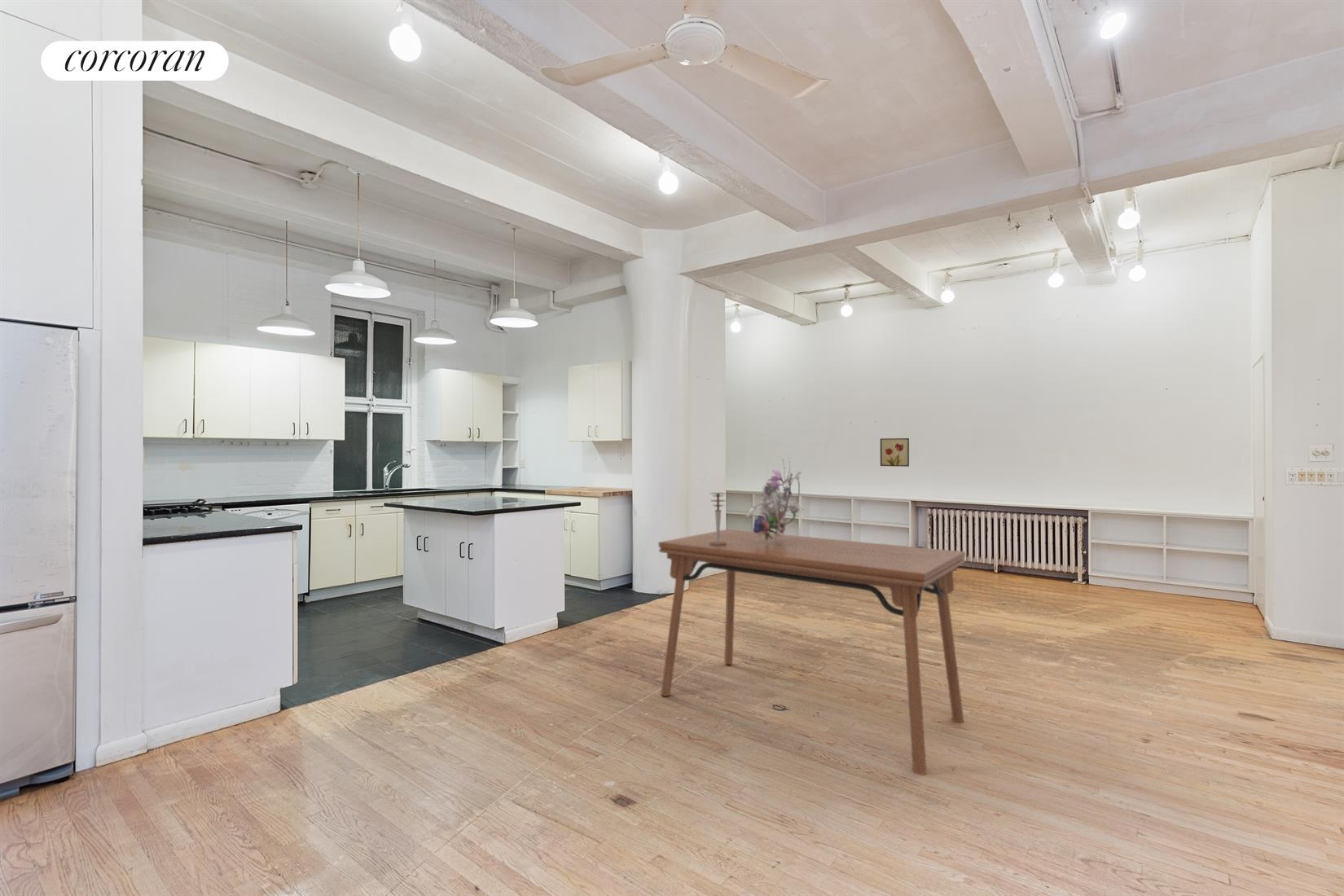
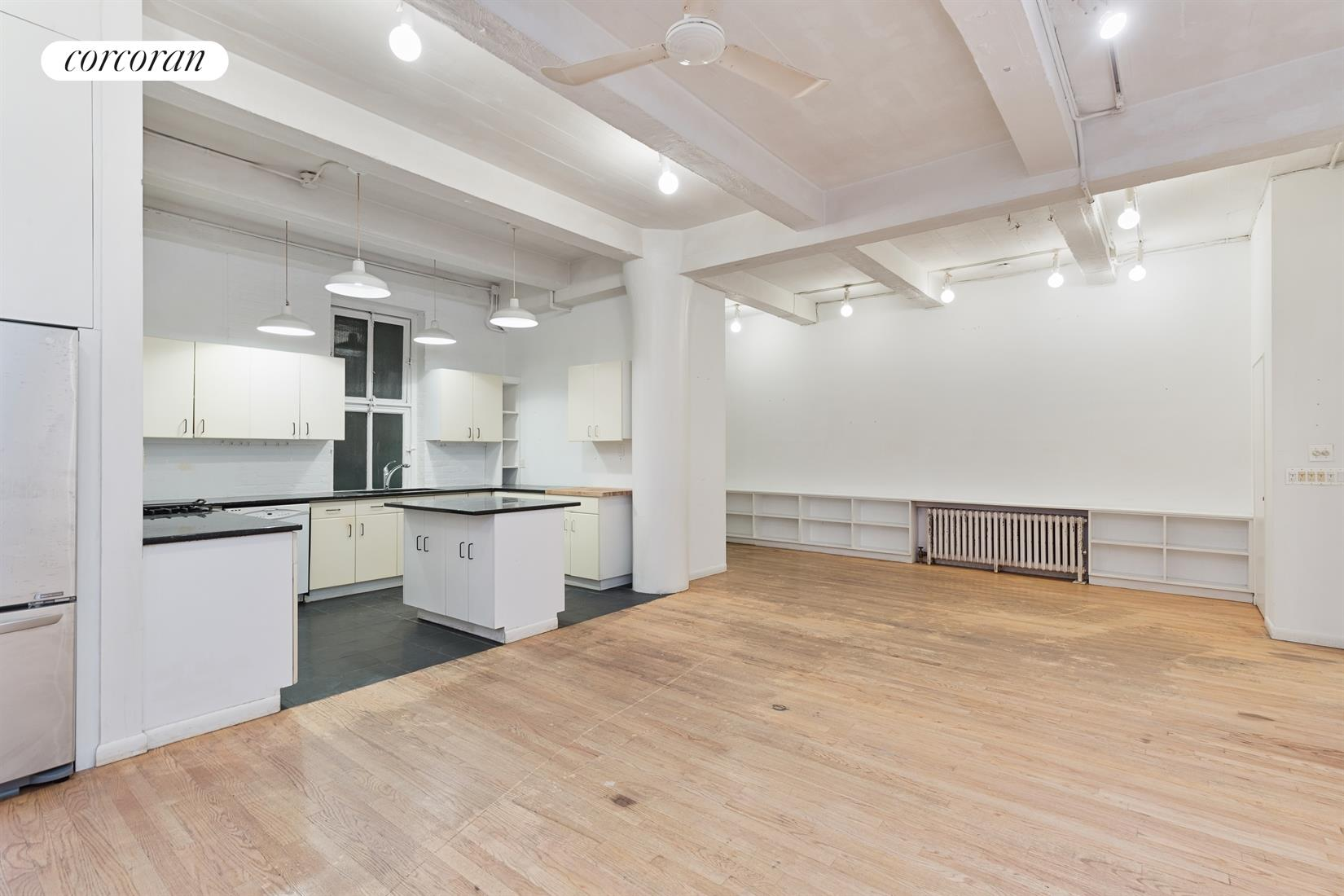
- candlestick [709,492,727,546]
- wall art [880,437,910,468]
- dining table [657,529,966,776]
- bouquet [745,455,824,542]
